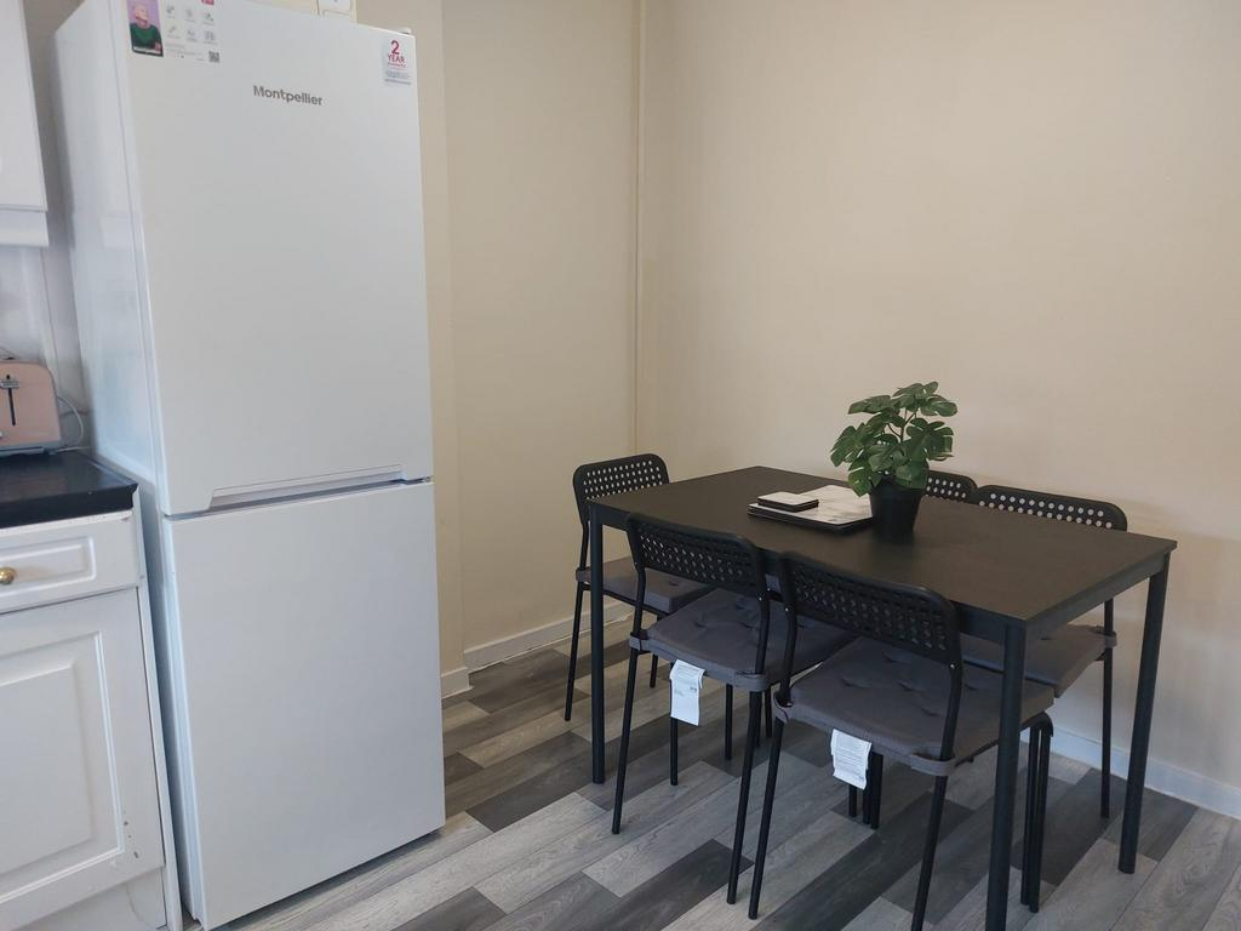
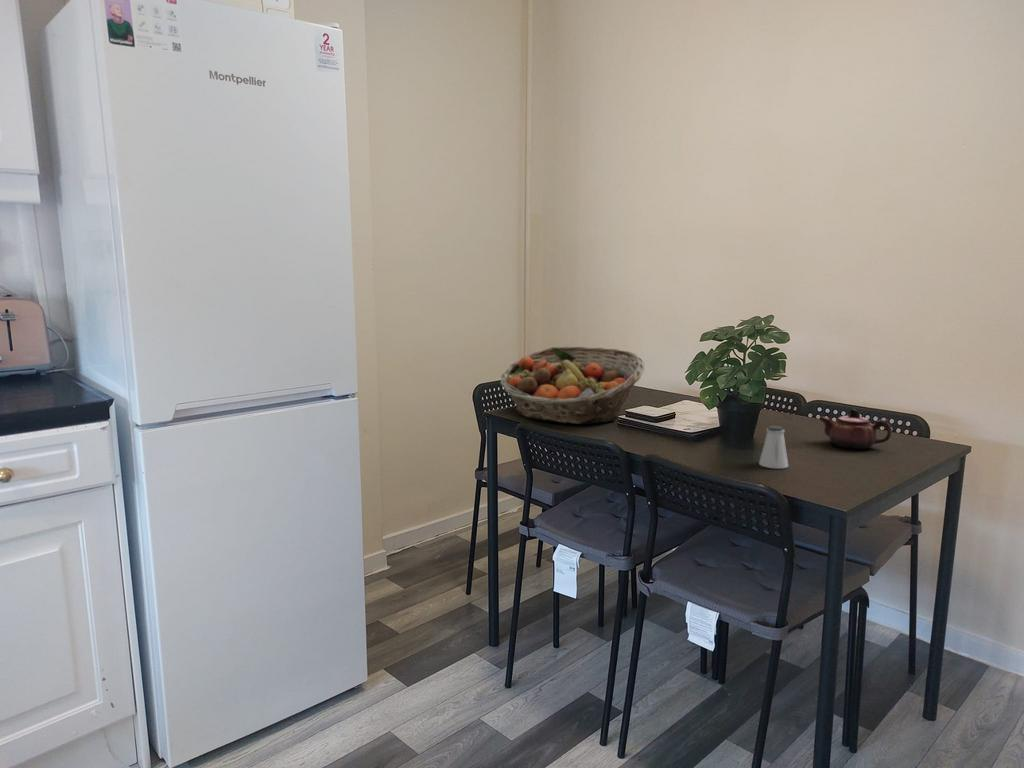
+ fruit basket [499,346,645,425]
+ saltshaker [758,425,789,470]
+ teapot [819,408,893,450]
